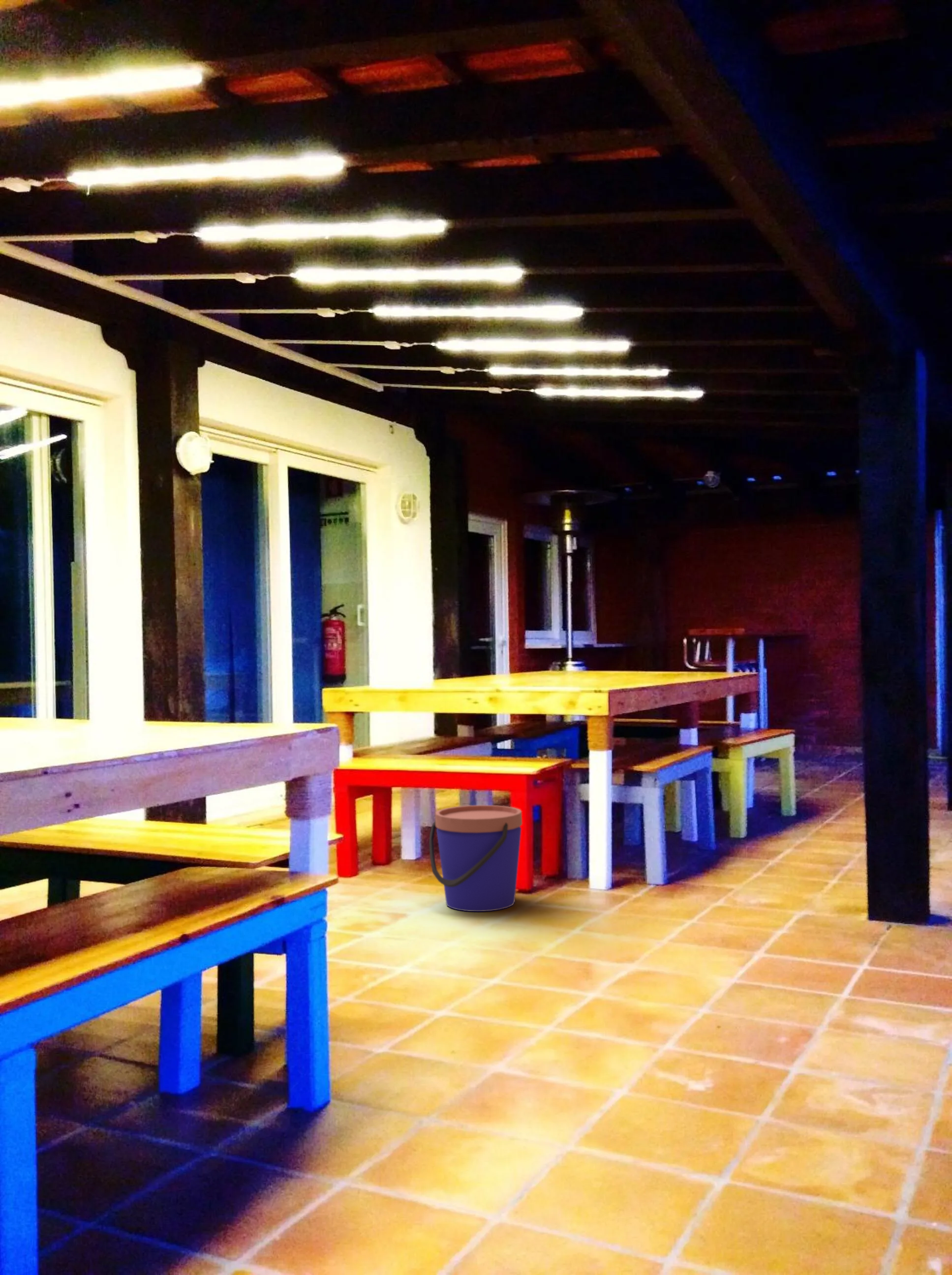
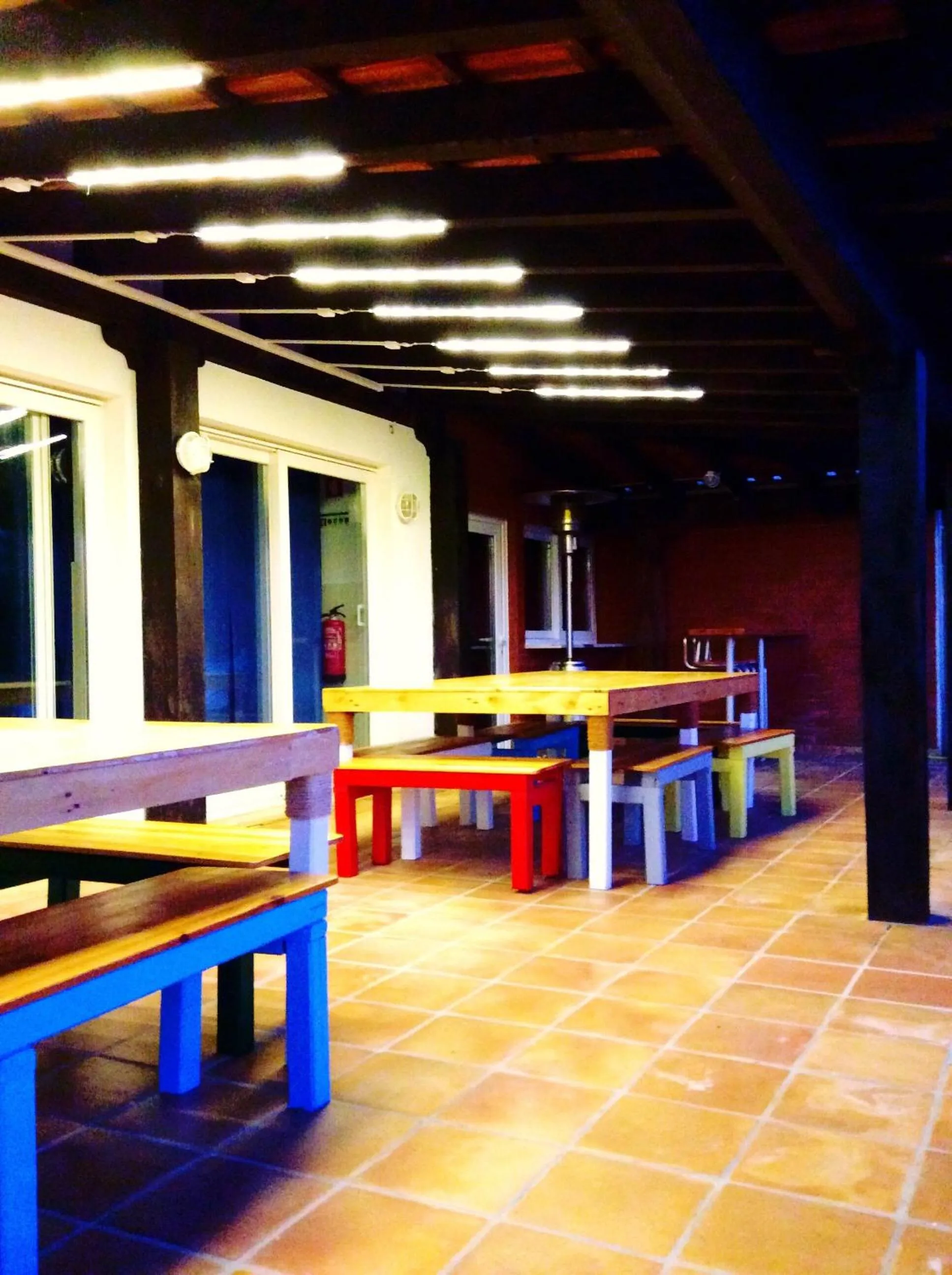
- bucket [429,805,522,912]
